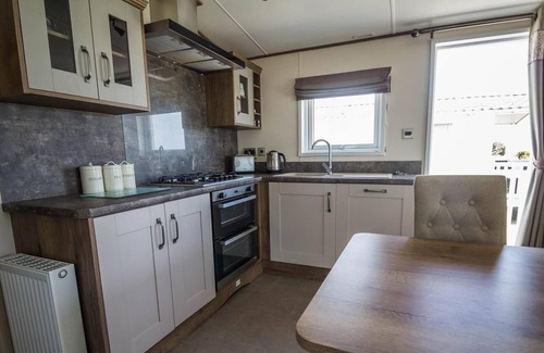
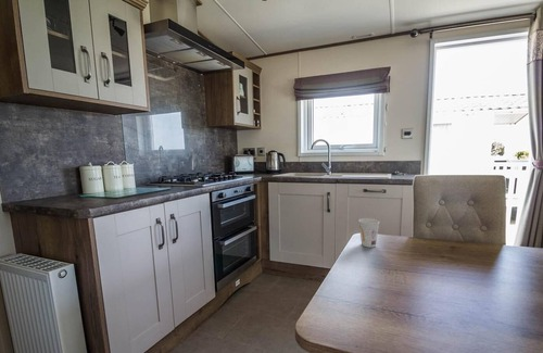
+ cup [357,217,380,249]
